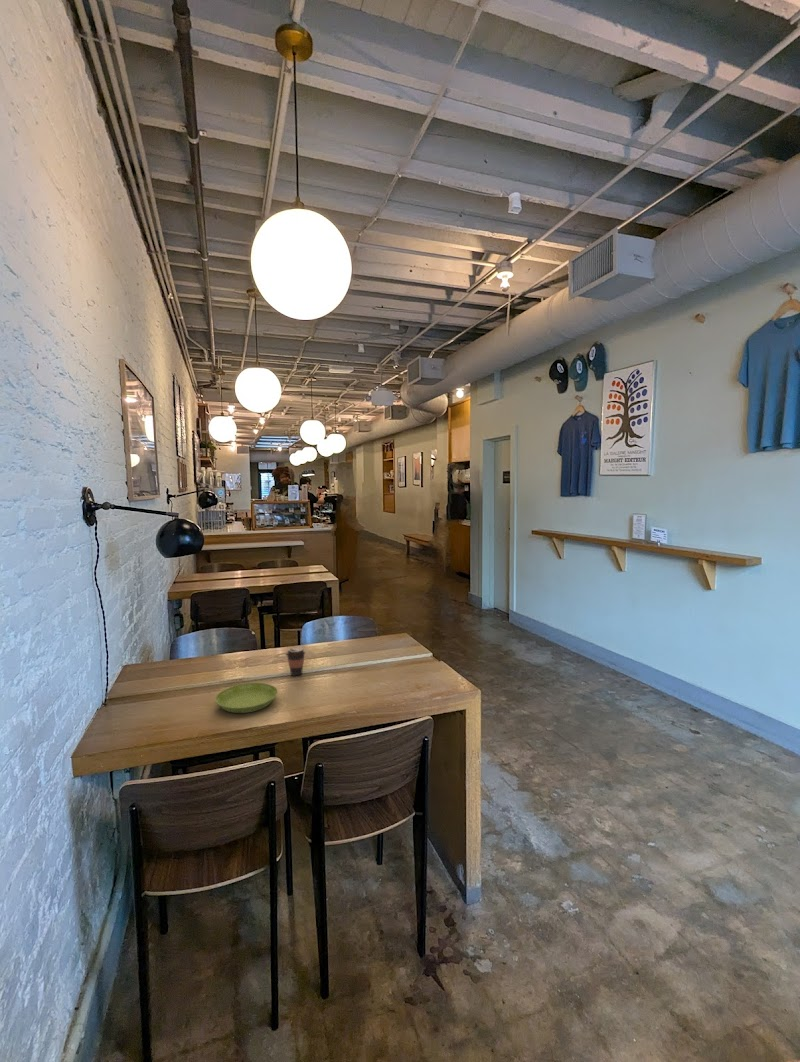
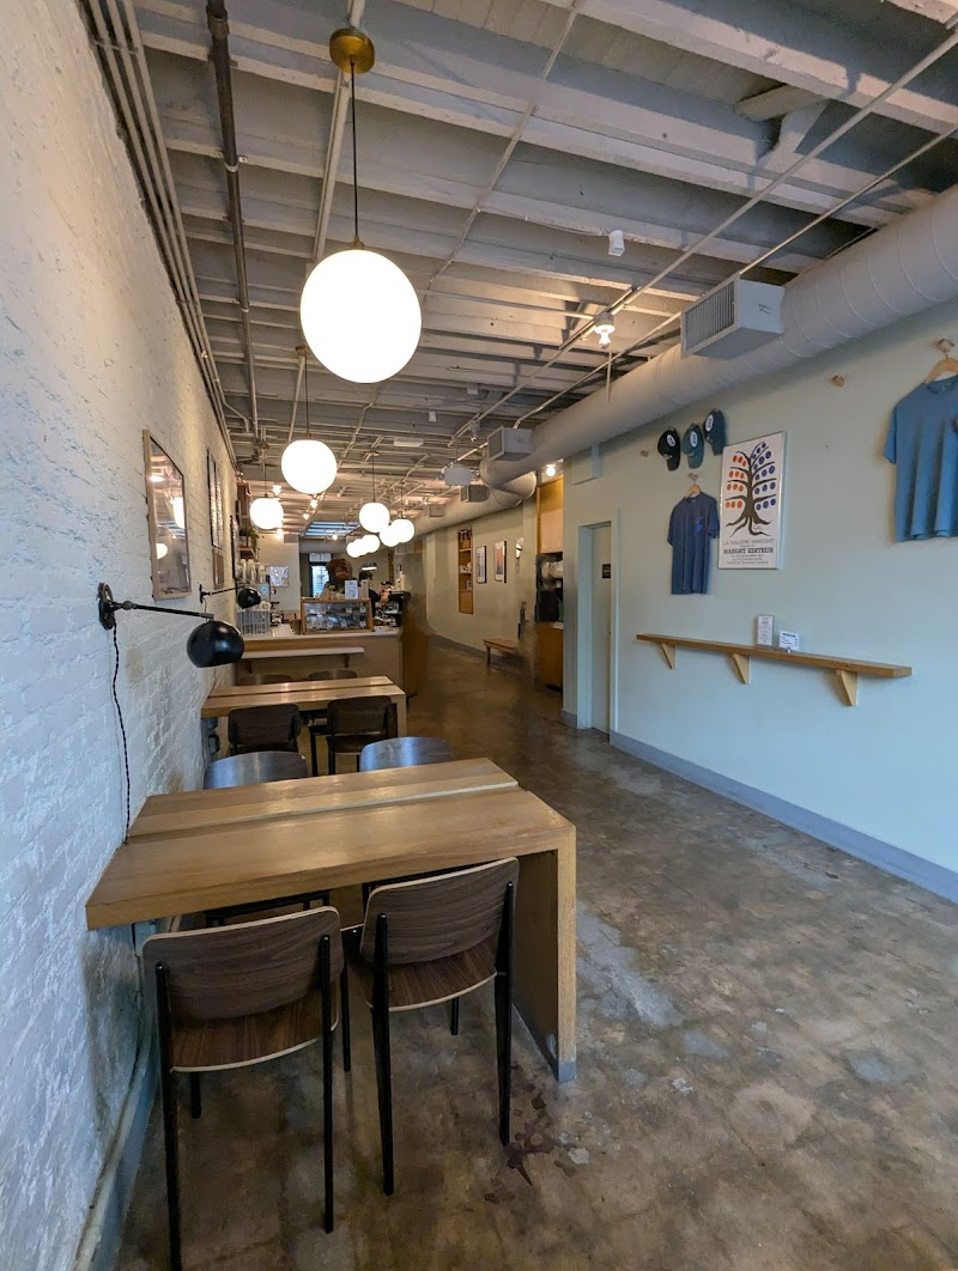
- coffee cup [285,646,307,677]
- saucer [214,682,279,714]
